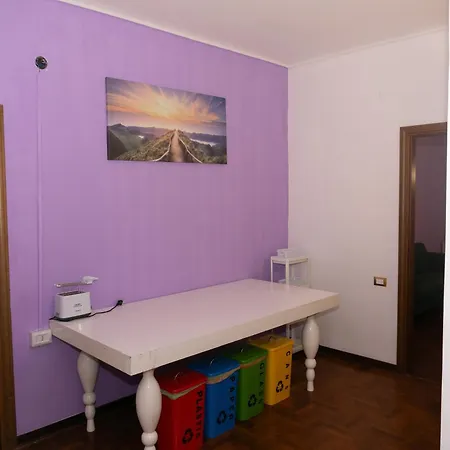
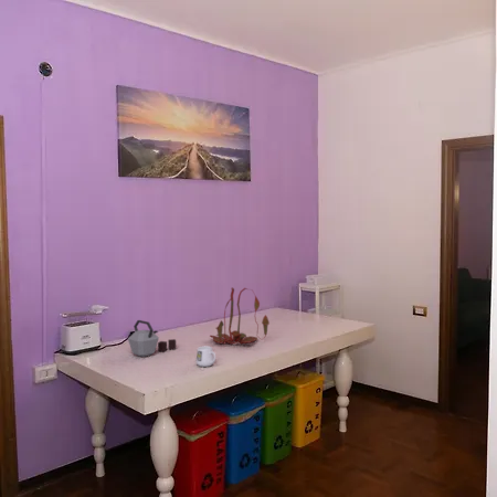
+ kettle [127,319,177,358]
+ plant [209,287,271,346]
+ mug [194,346,216,368]
